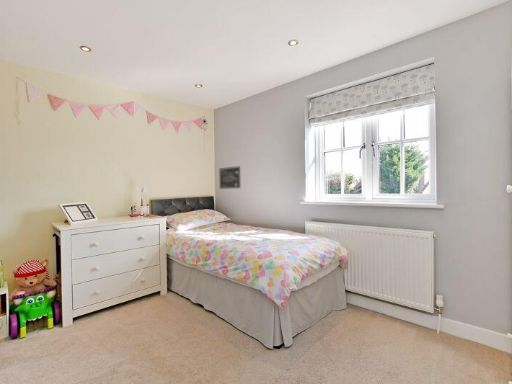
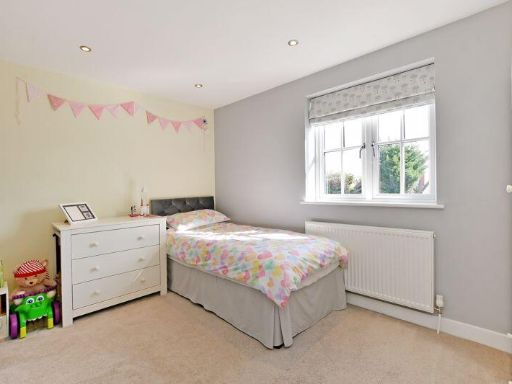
- wall art [218,165,241,190]
